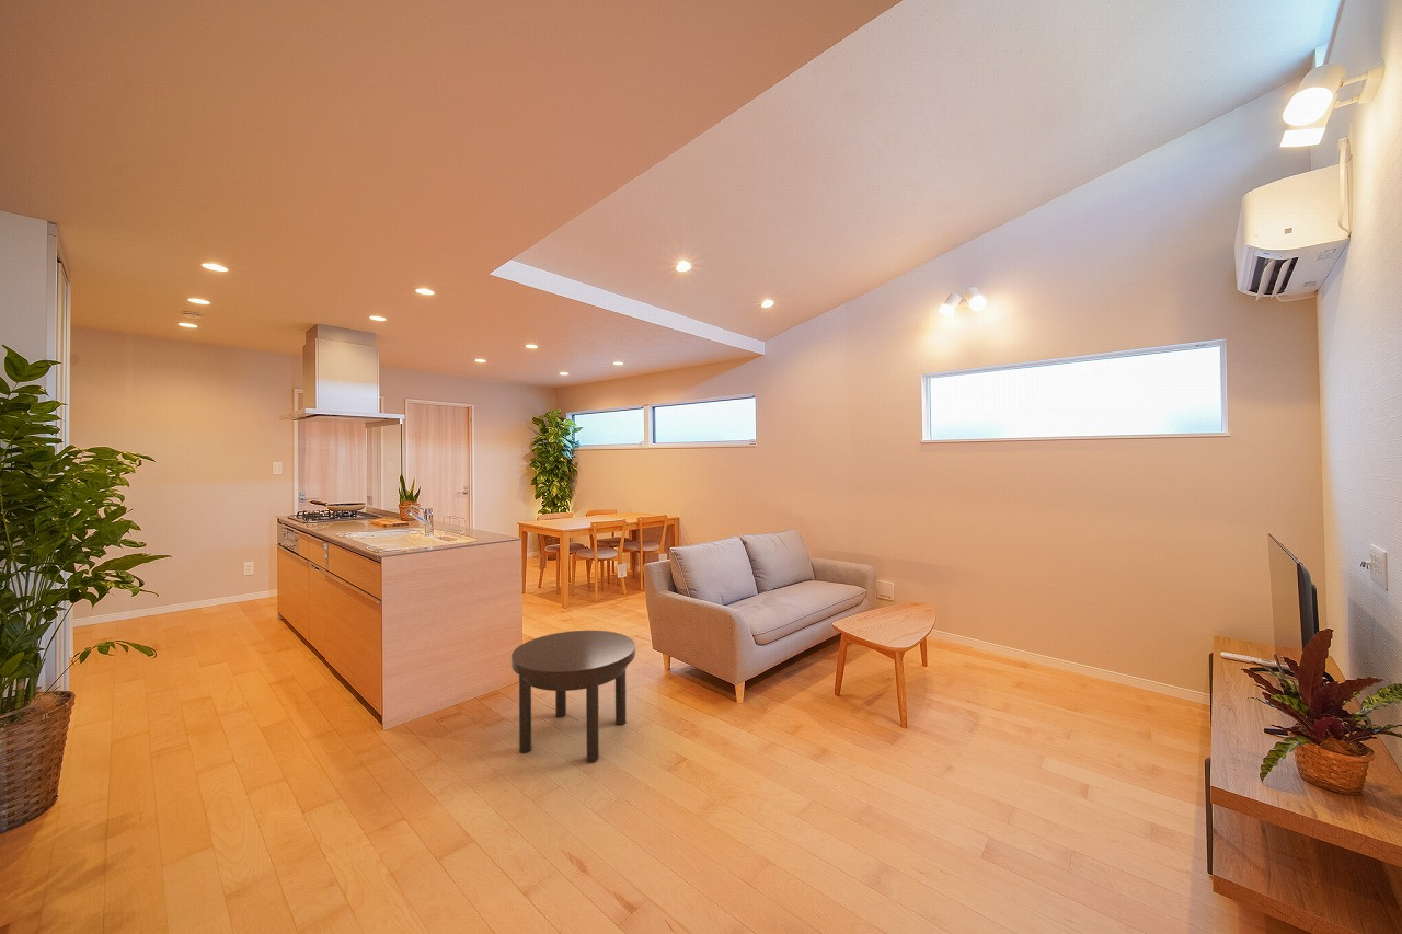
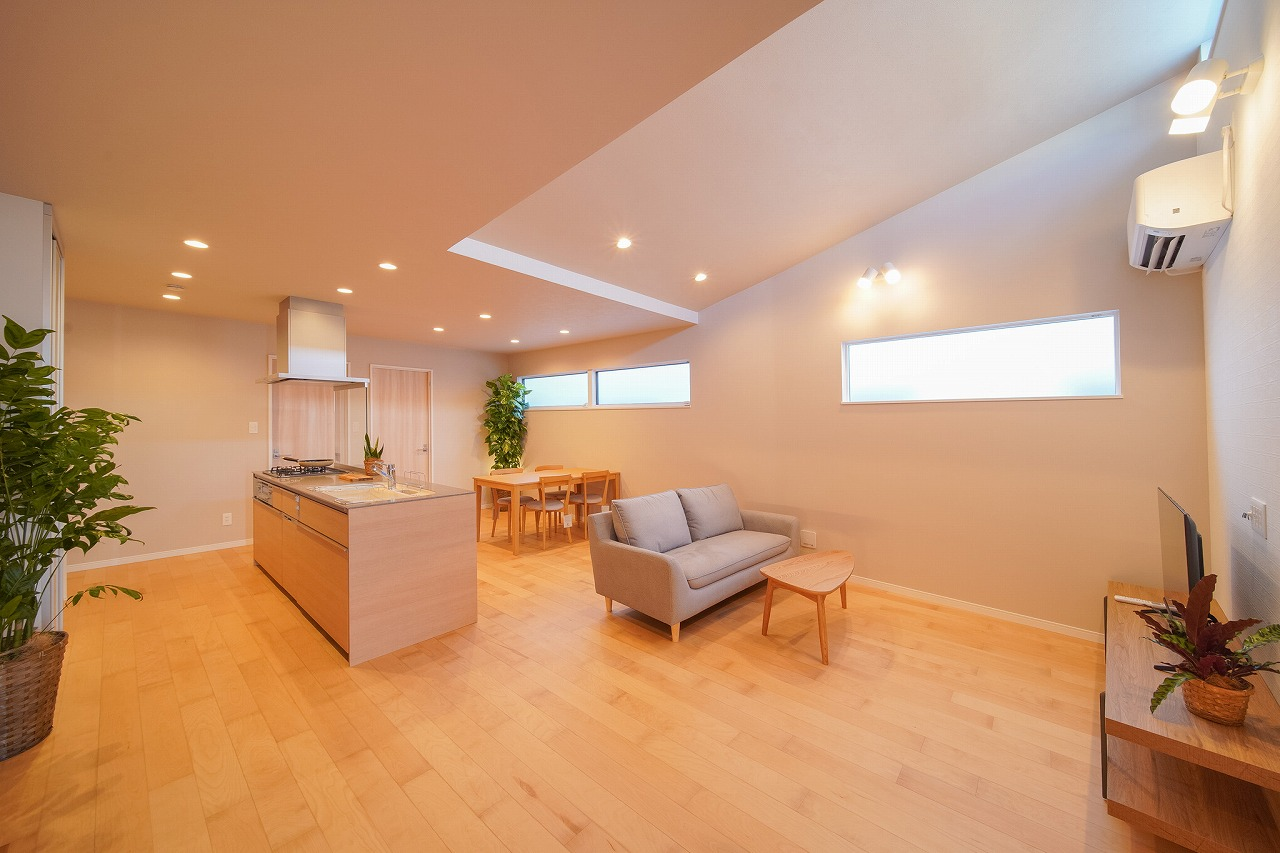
- side table [510,630,636,762]
